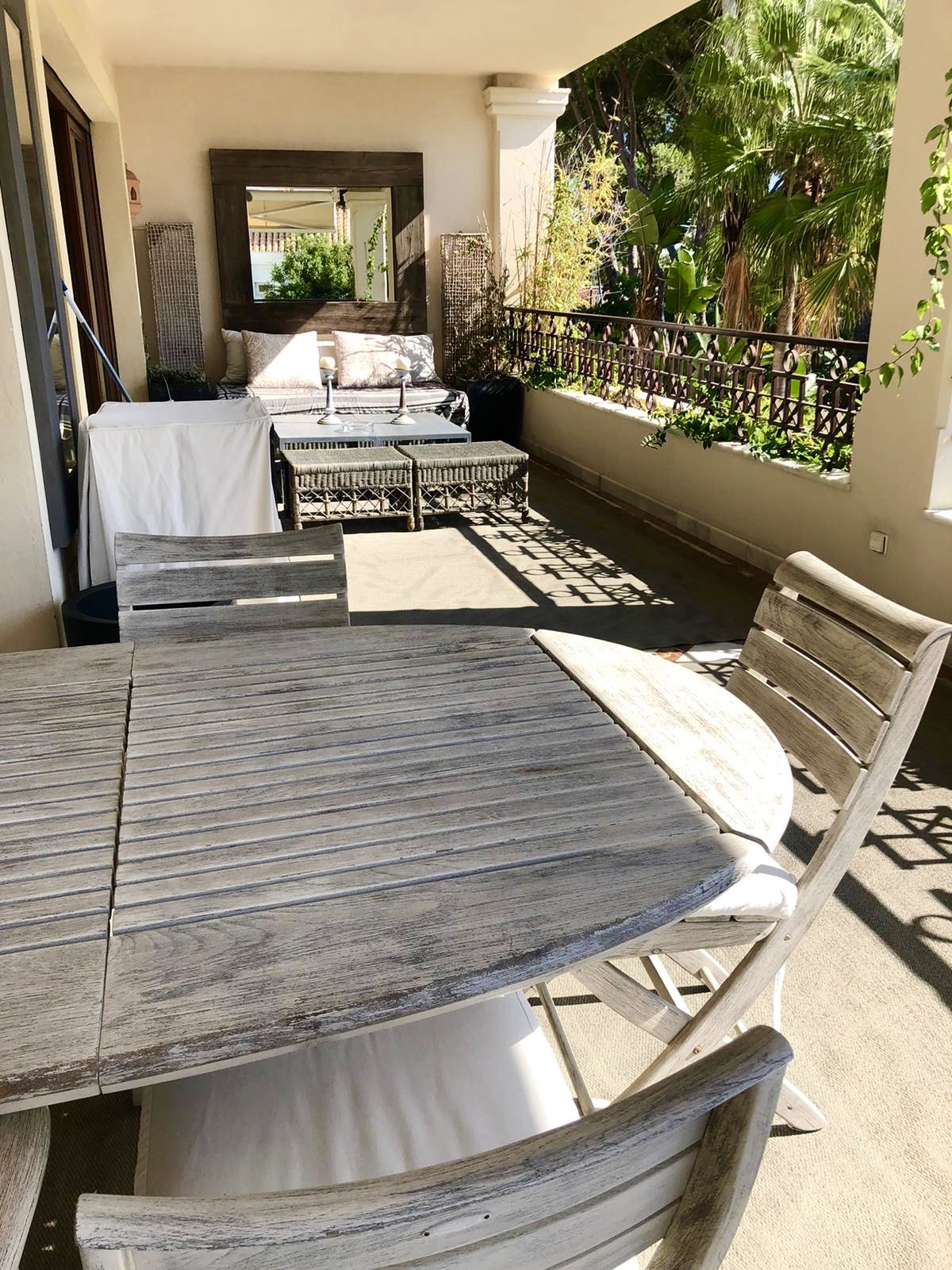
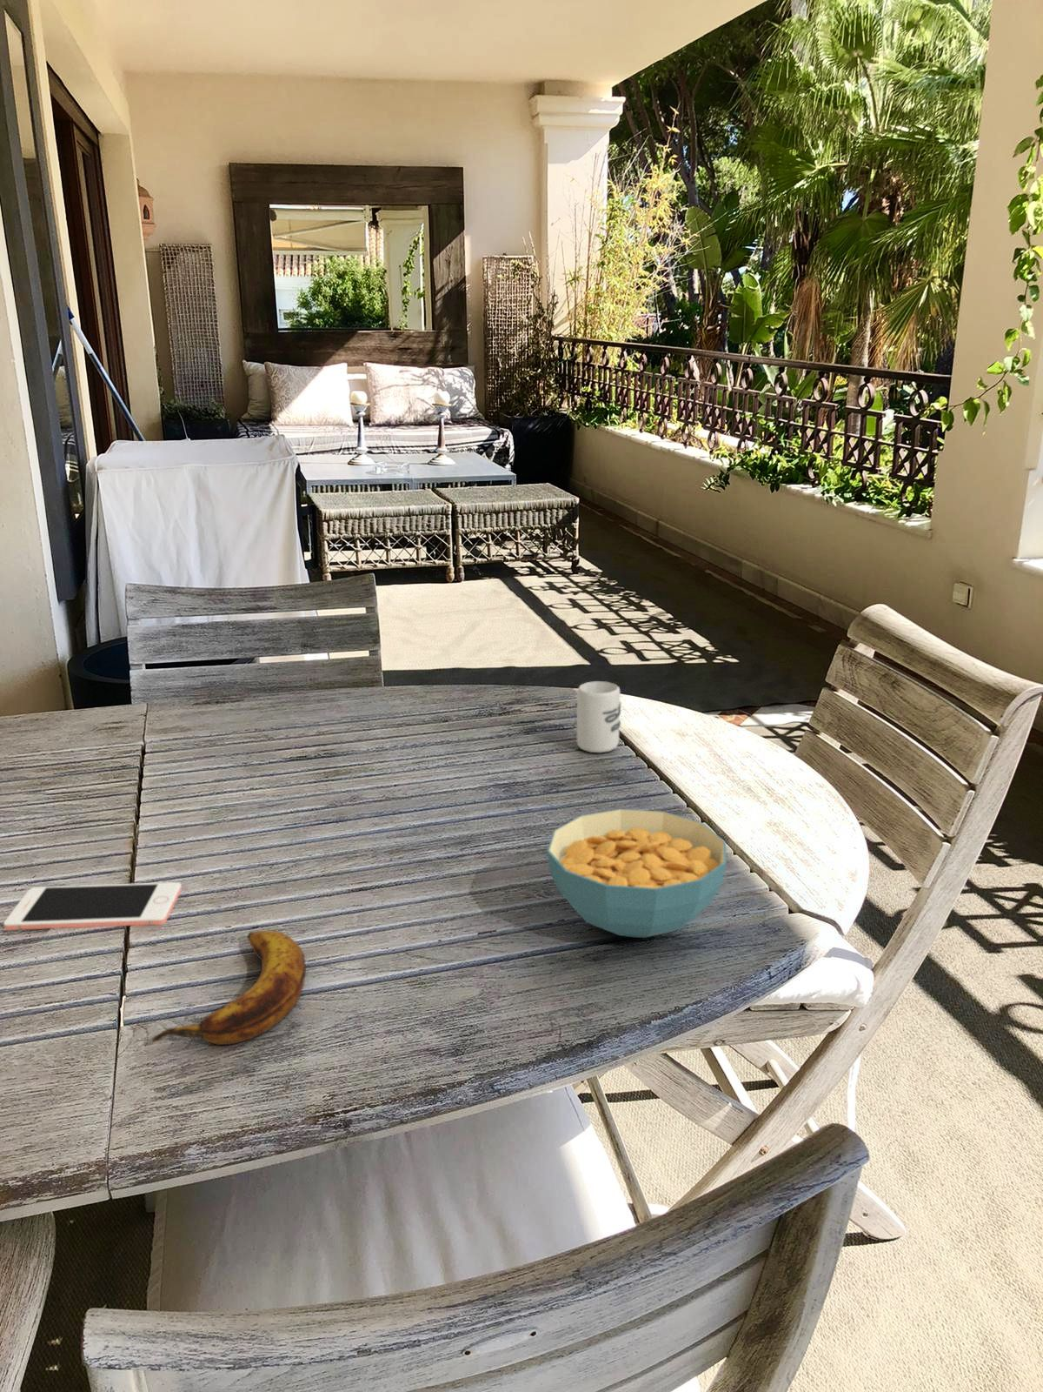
+ cup [576,681,621,753]
+ cell phone [2,881,183,931]
+ cereal bowl [546,808,727,938]
+ banana [151,931,307,1046]
